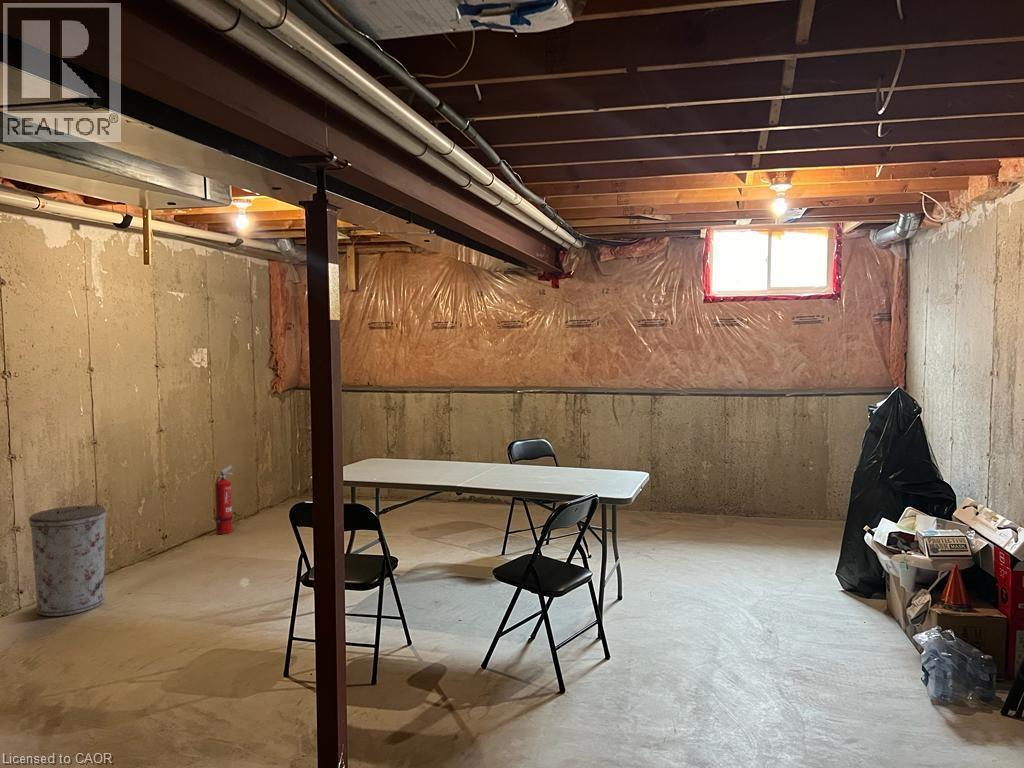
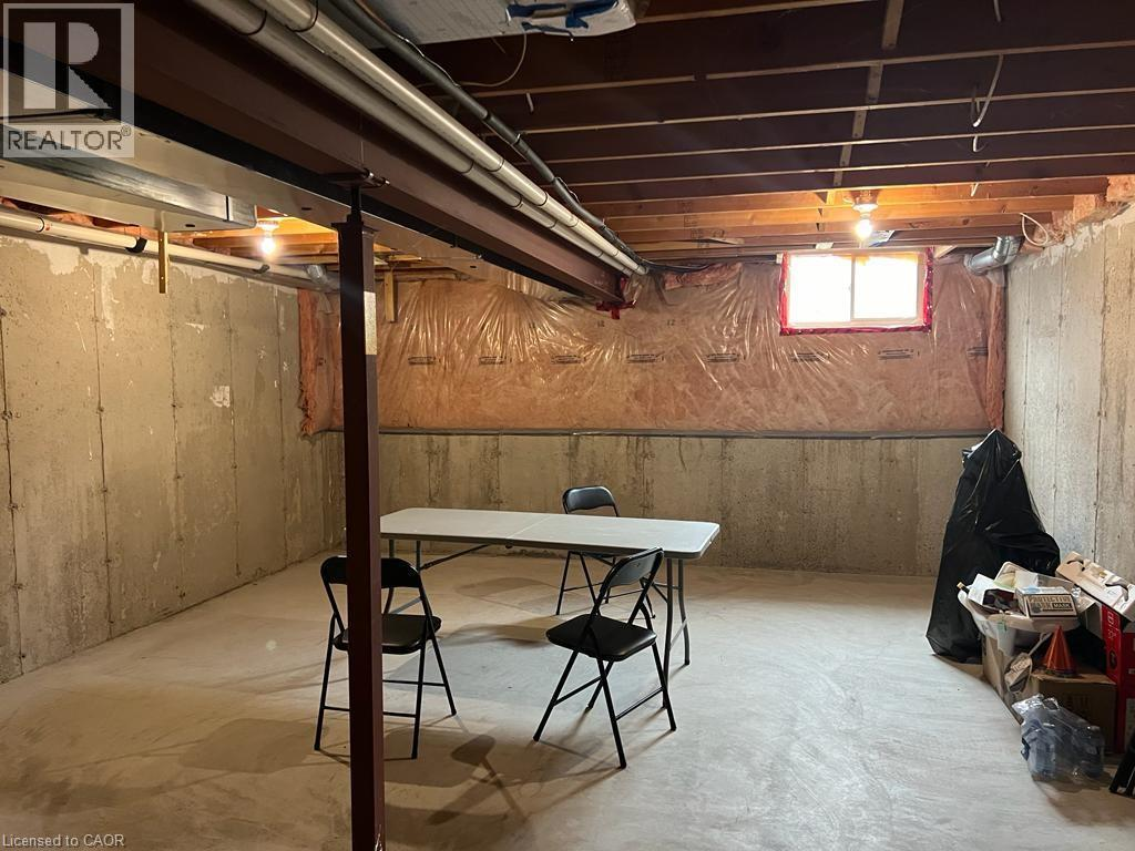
- fire extinguisher [214,465,234,535]
- trash can [28,505,107,617]
